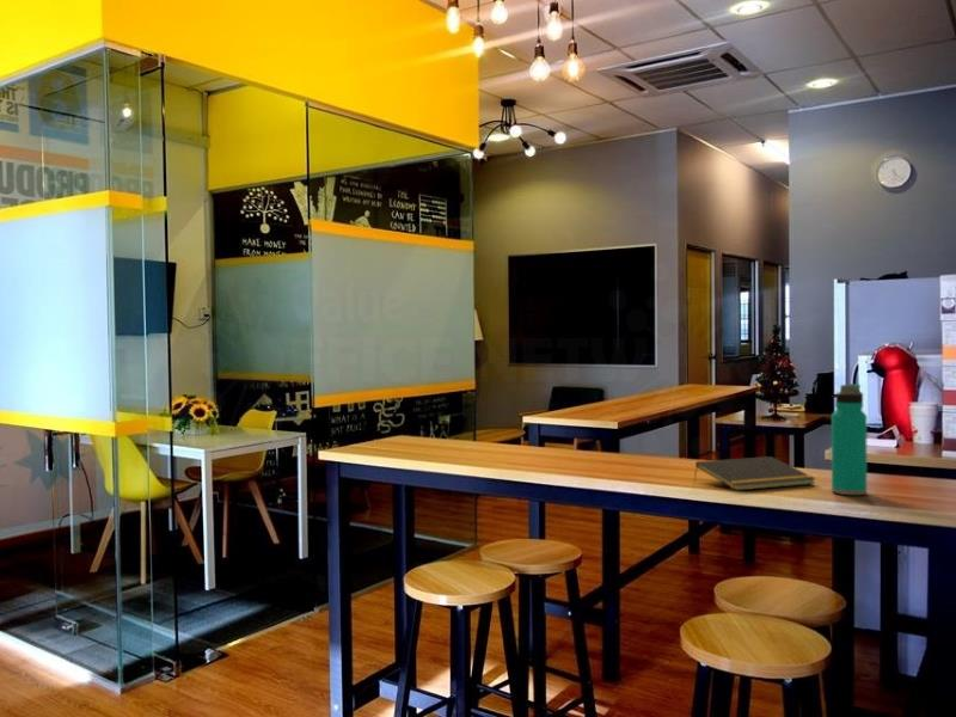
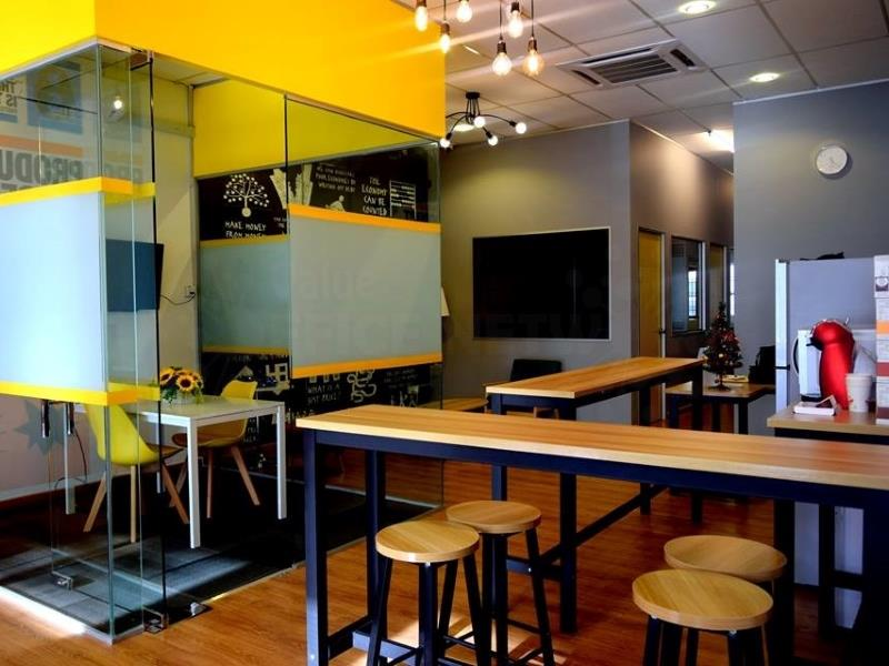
- notepad [693,455,817,492]
- water bottle [831,382,868,496]
